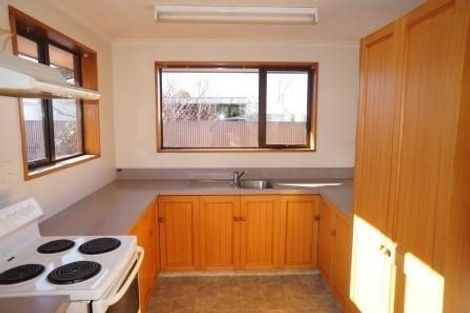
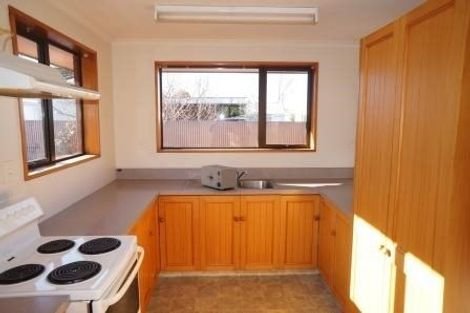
+ toaster [200,164,238,191]
